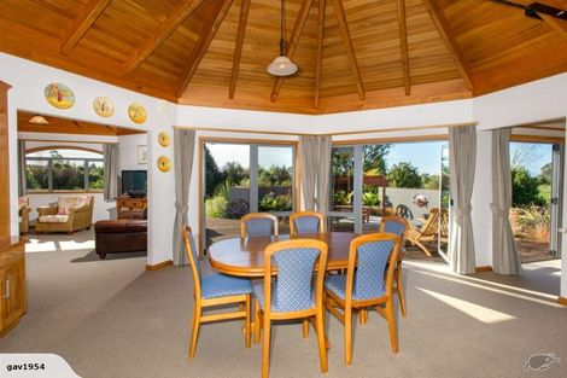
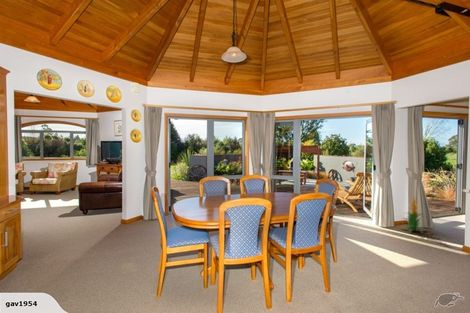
+ indoor plant [401,195,425,234]
